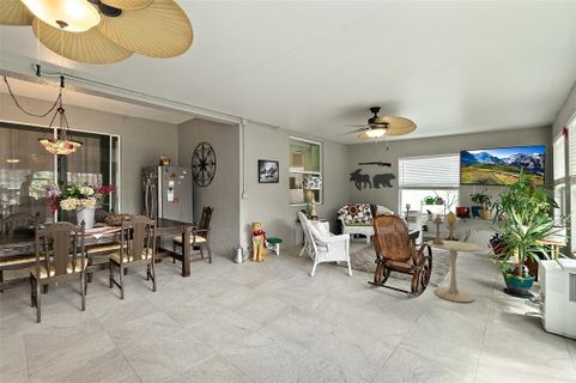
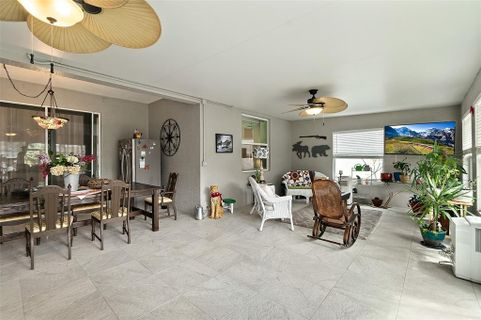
- side table [425,239,484,303]
- table lamp [432,211,457,245]
